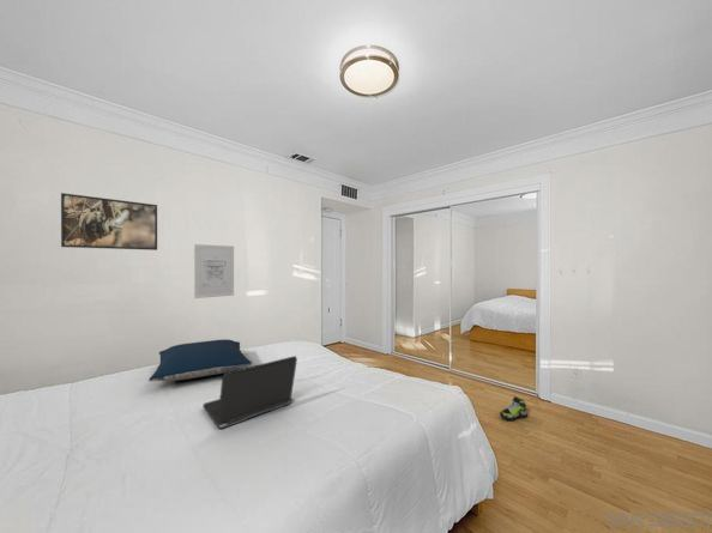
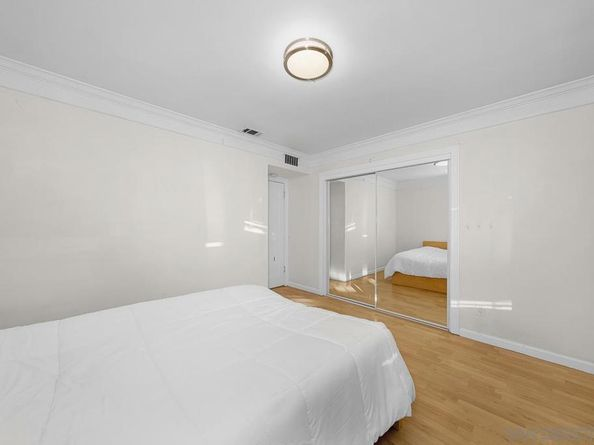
- wall art [193,243,235,299]
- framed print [60,192,158,252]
- laptop computer [201,355,298,430]
- shoe [499,395,529,423]
- pillow [147,338,253,382]
